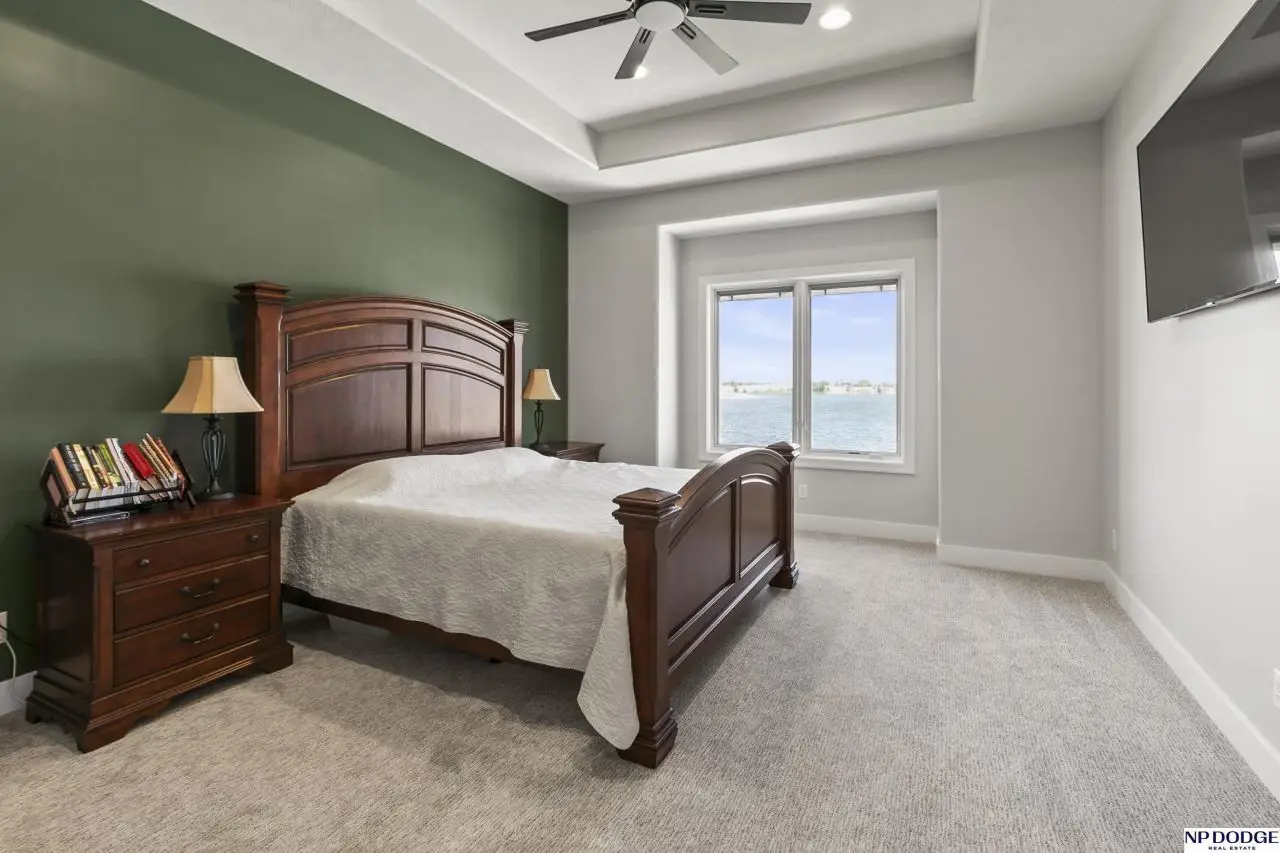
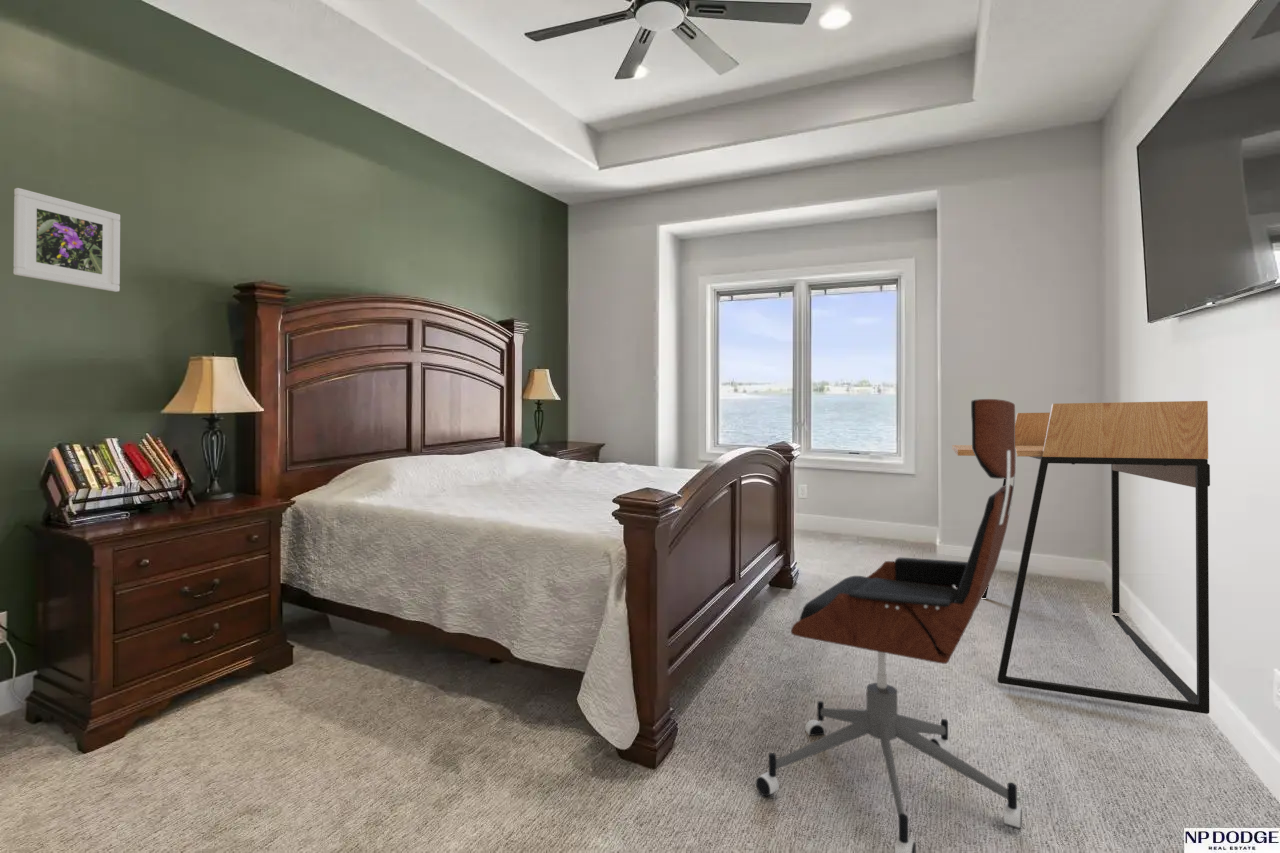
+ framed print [13,187,121,293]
+ desk [951,400,1211,715]
+ office chair [754,398,1023,853]
